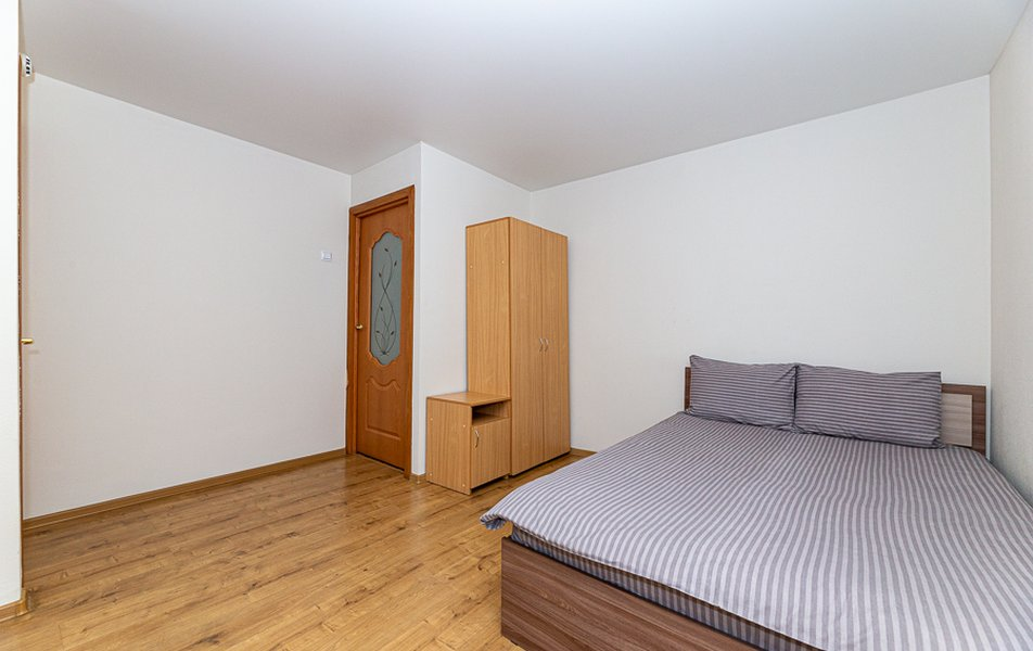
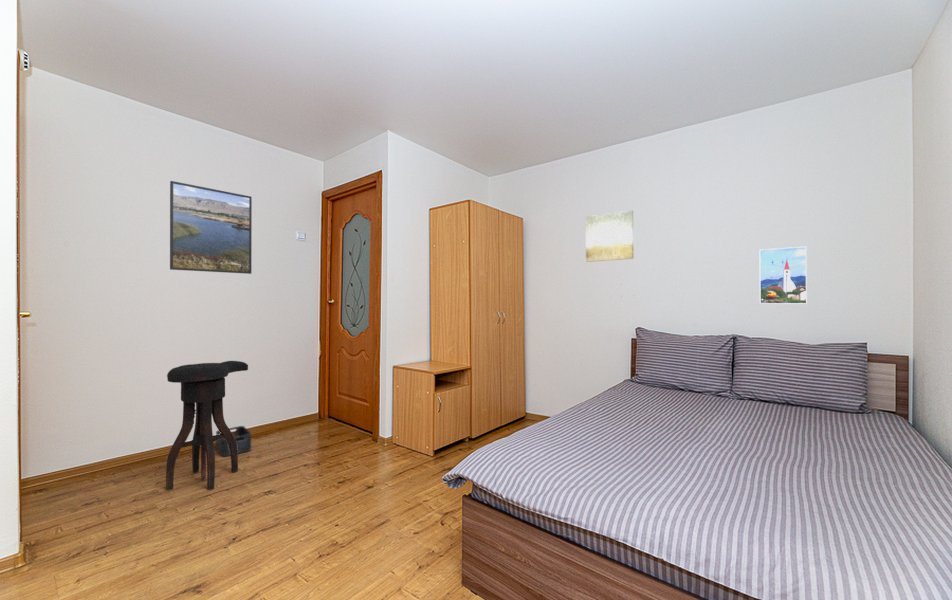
+ wall art [585,209,634,263]
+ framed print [169,180,253,275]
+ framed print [759,246,808,305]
+ storage bin [215,425,252,457]
+ stool [165,360,249,491]
